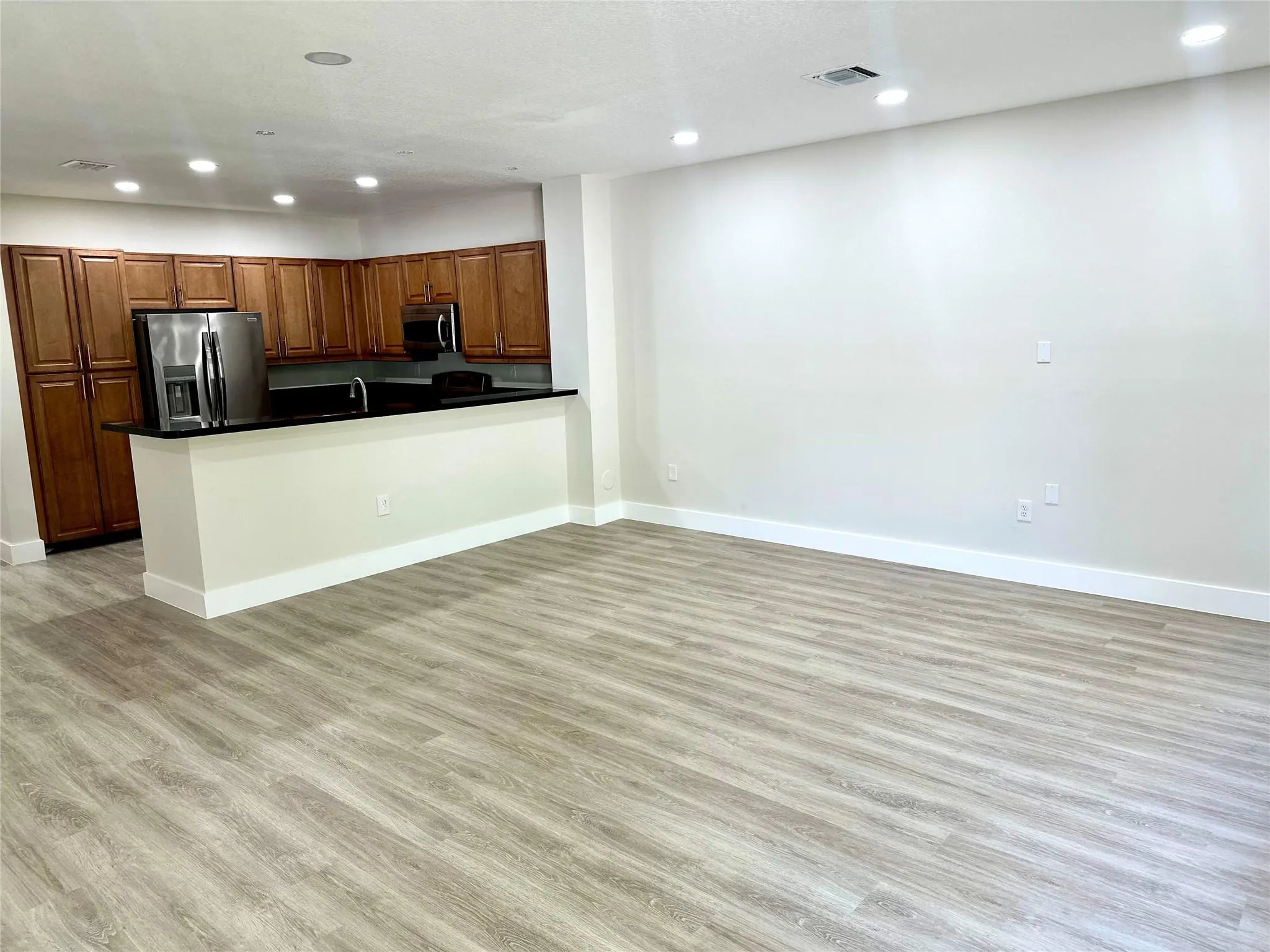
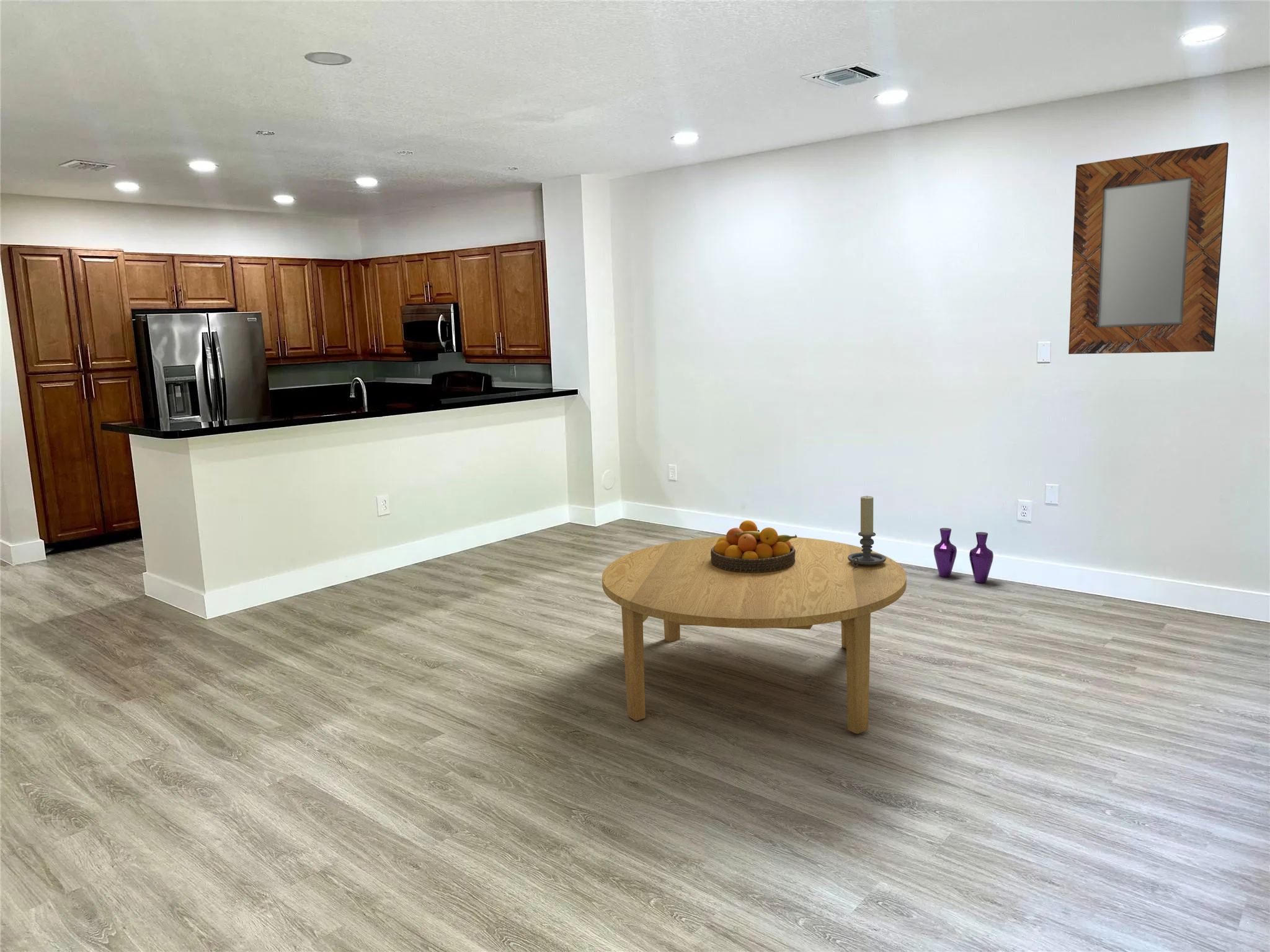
+ dining table [602,536,907,734]
+ candle holder [848,495,886,567]
+ home mirror [1068,142,1229,355]
+ vase [933,527,994,583]
+ fruit bowl [711,520,797,573]
